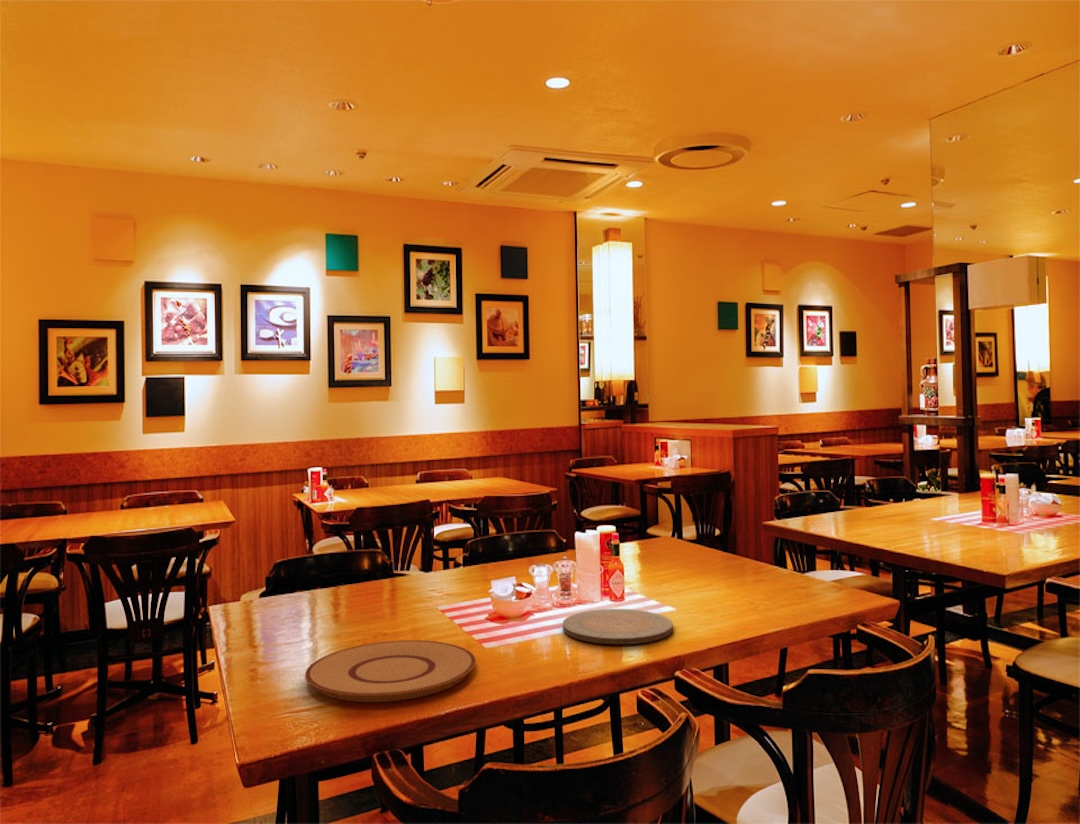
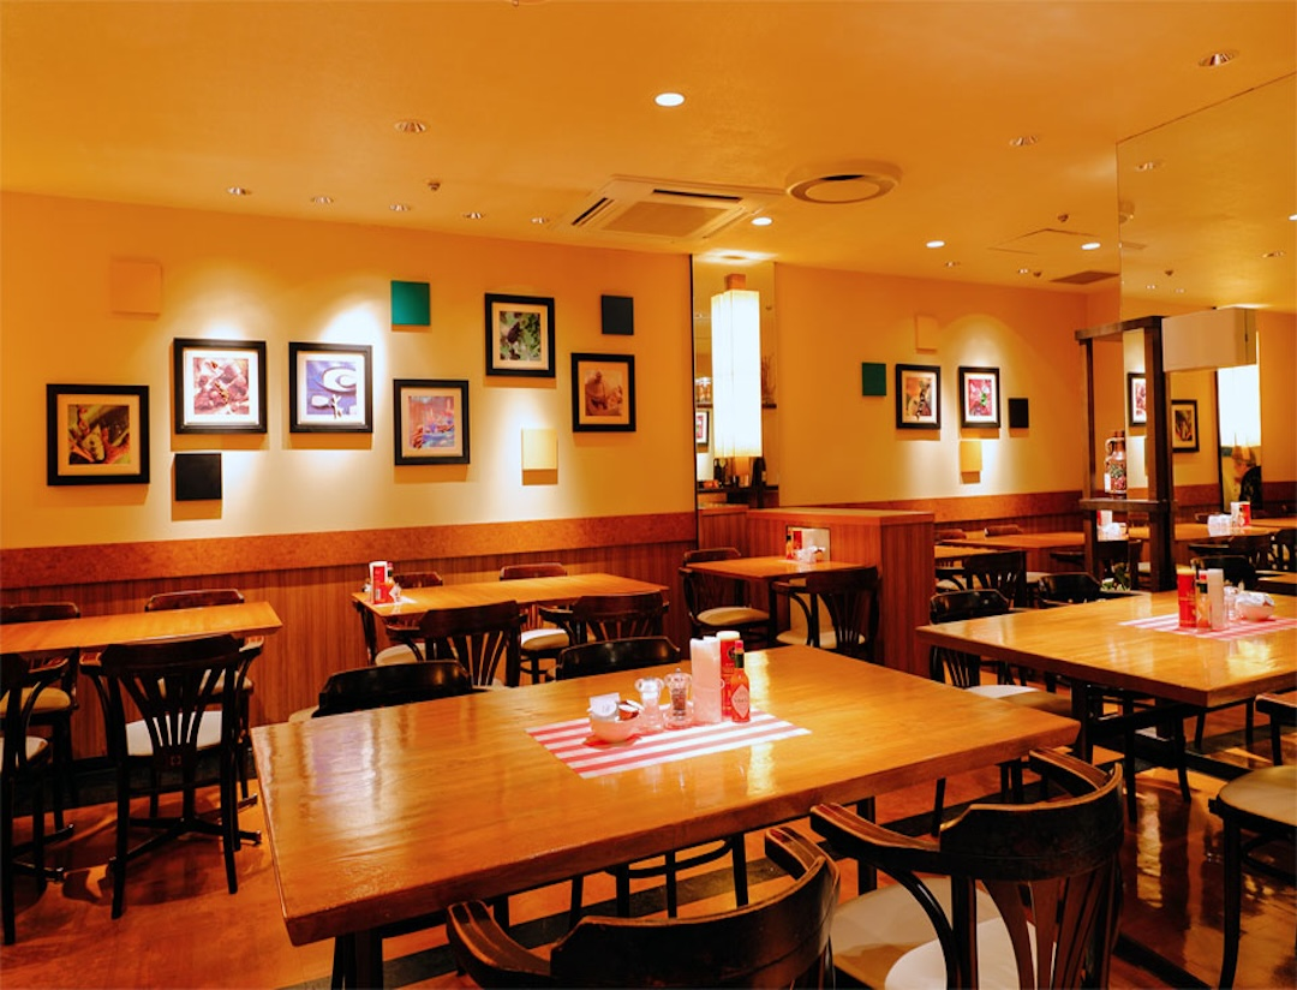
- plate [304,639,477,703]
- plate [562,608,674,645]
